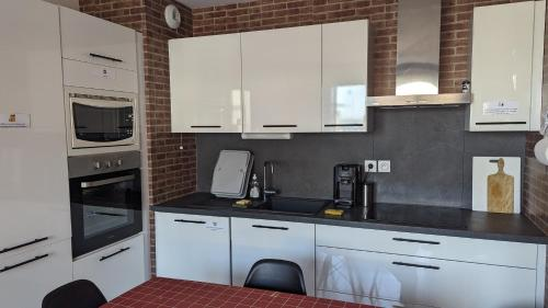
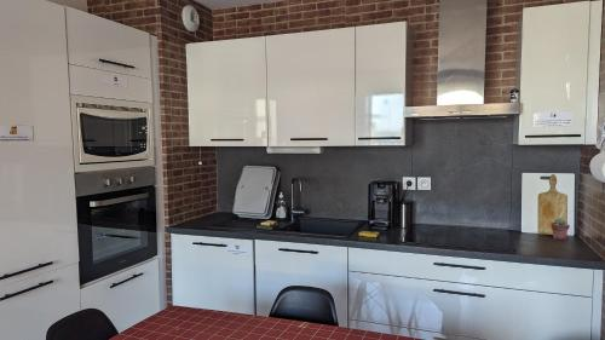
+ potted succulent [549,217,571,241]
